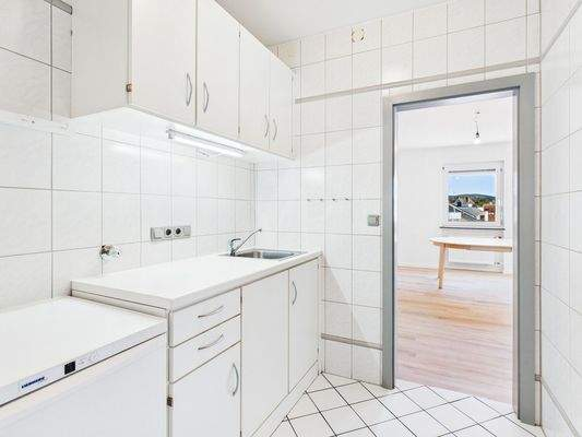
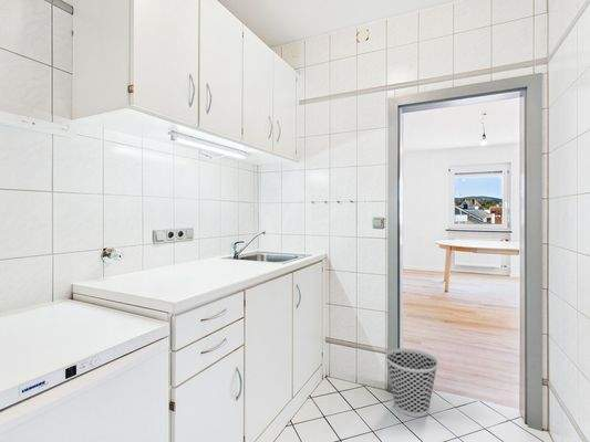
+ wastebasket [385,347,439,418]
